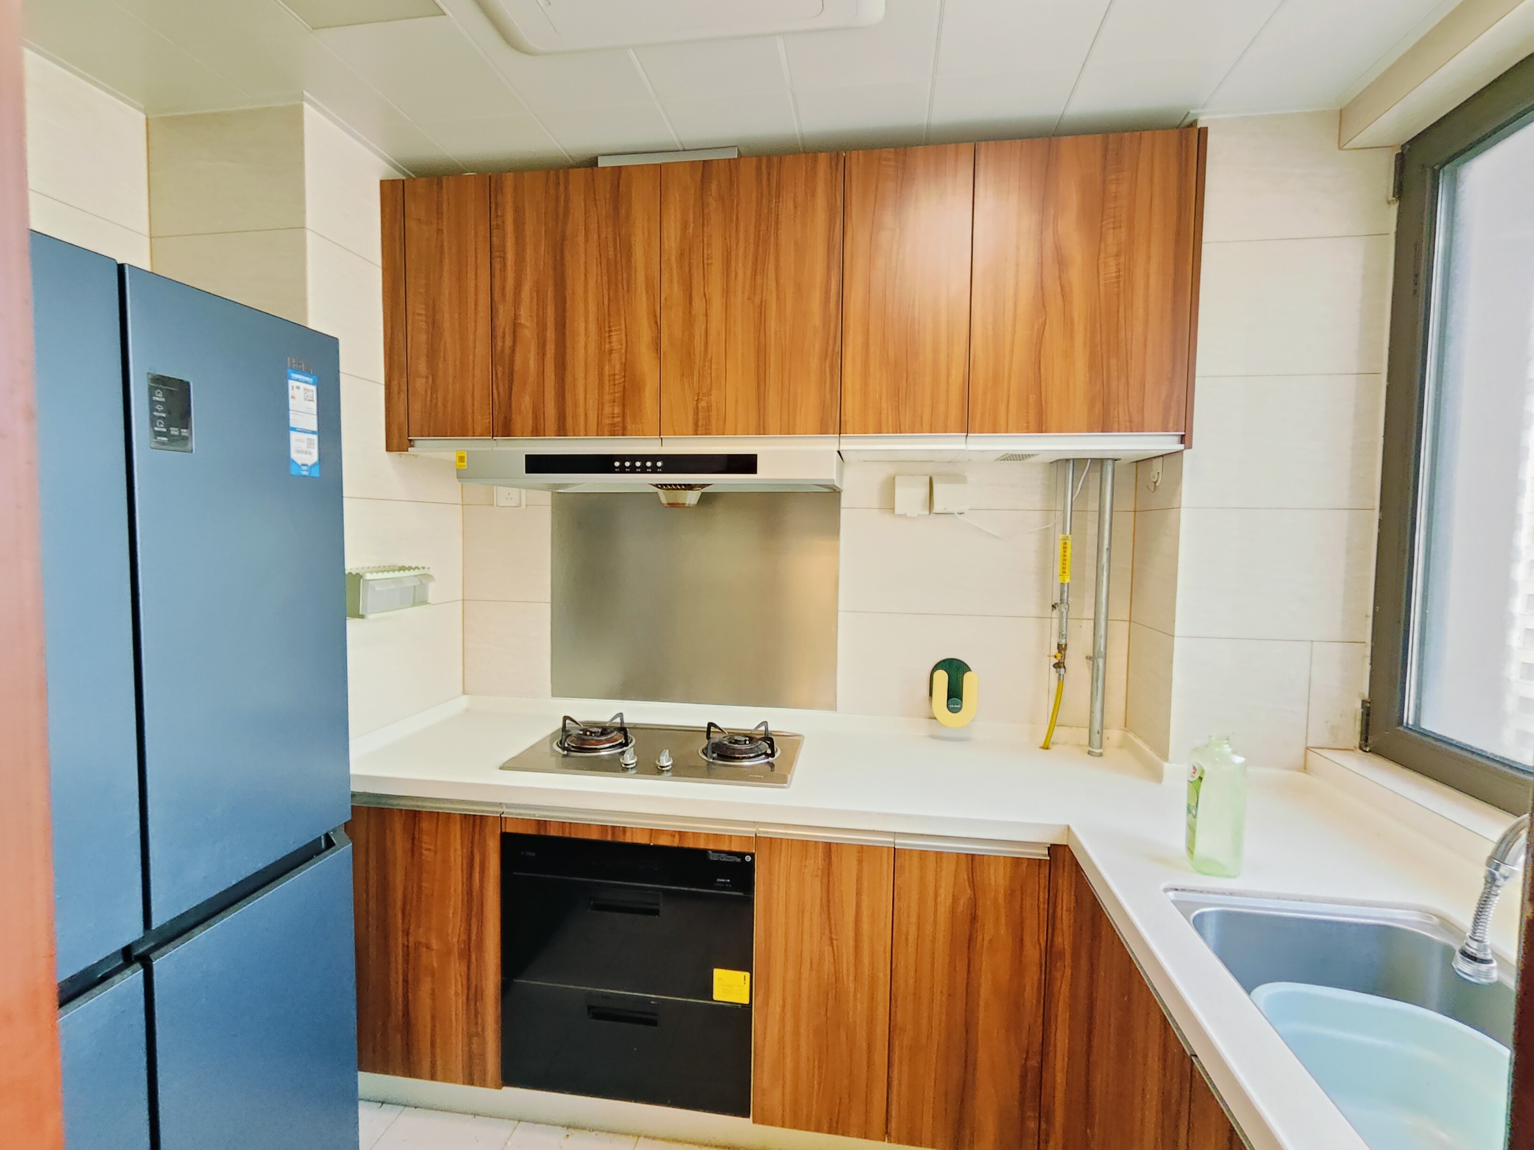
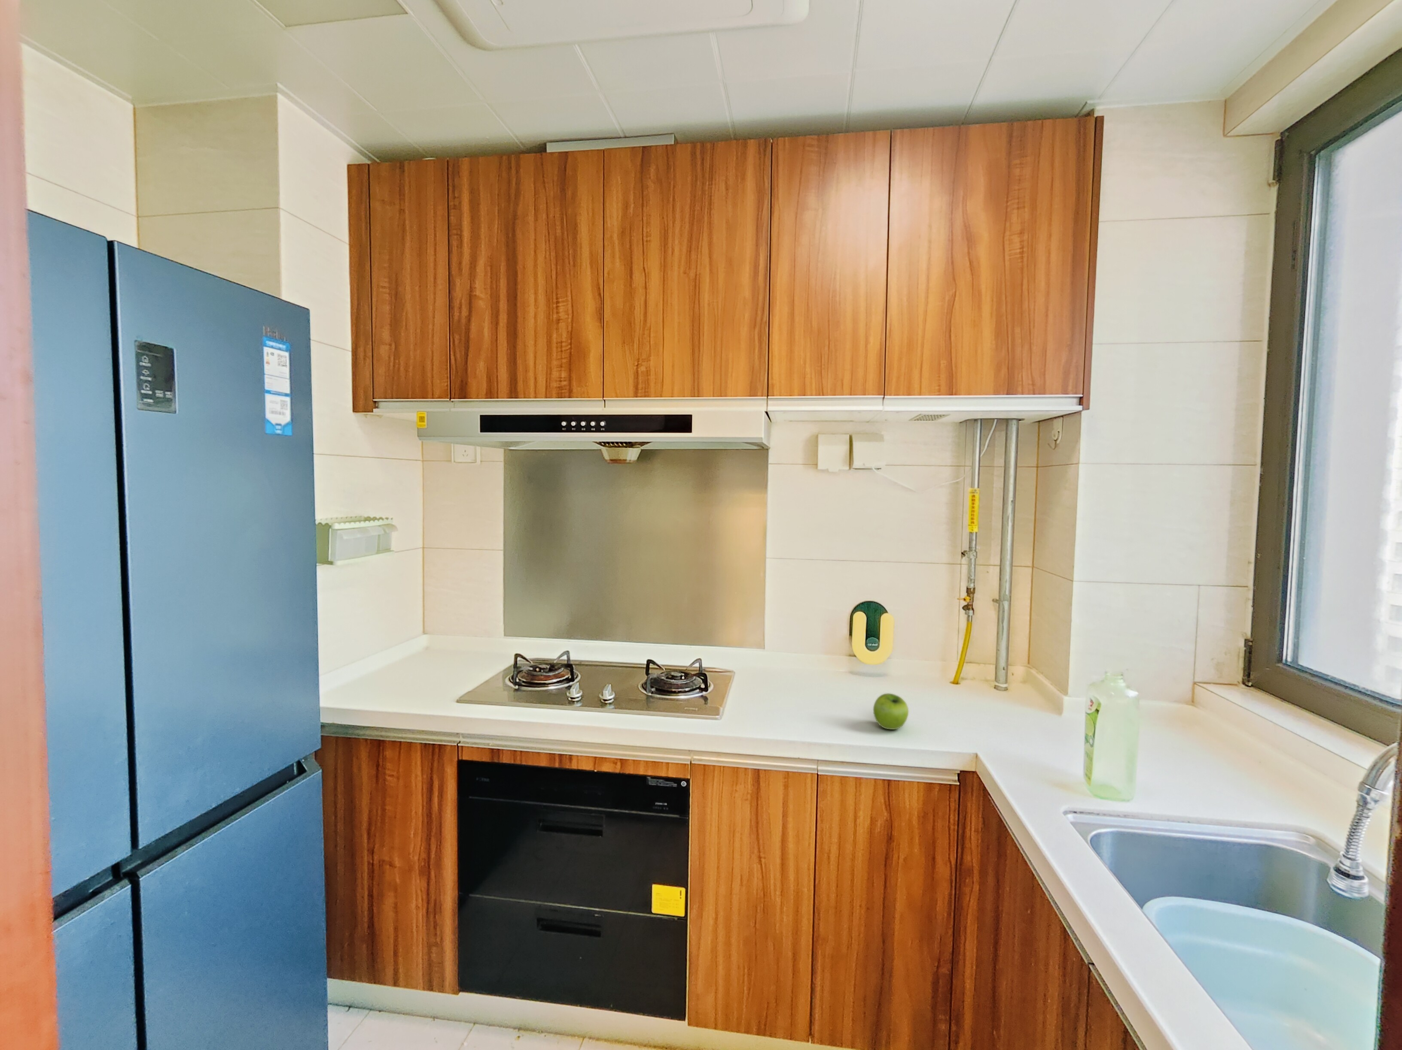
+ fruit [873,693,909,730]
